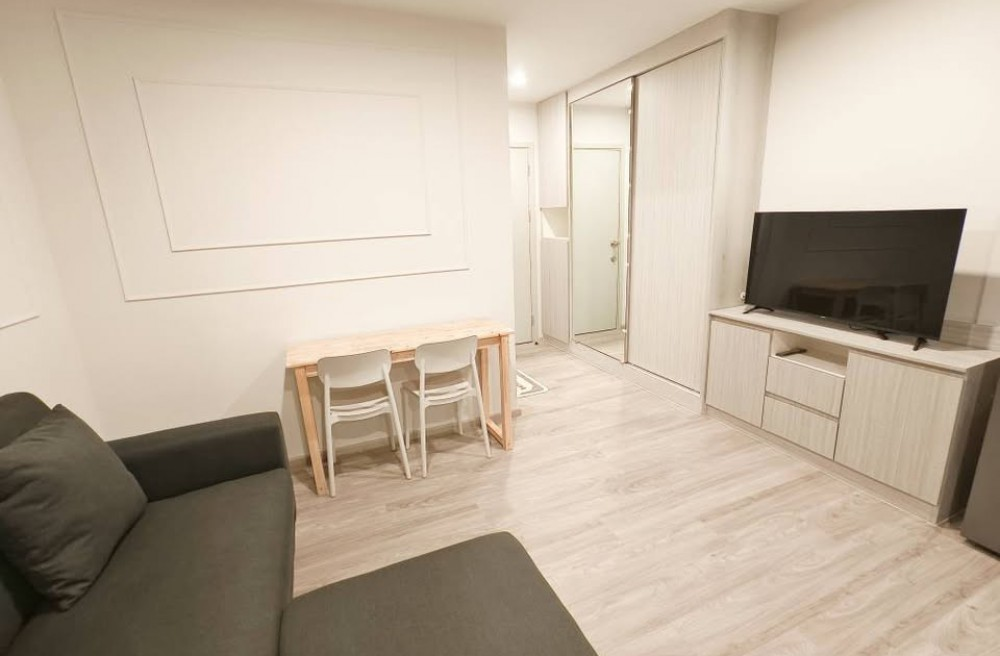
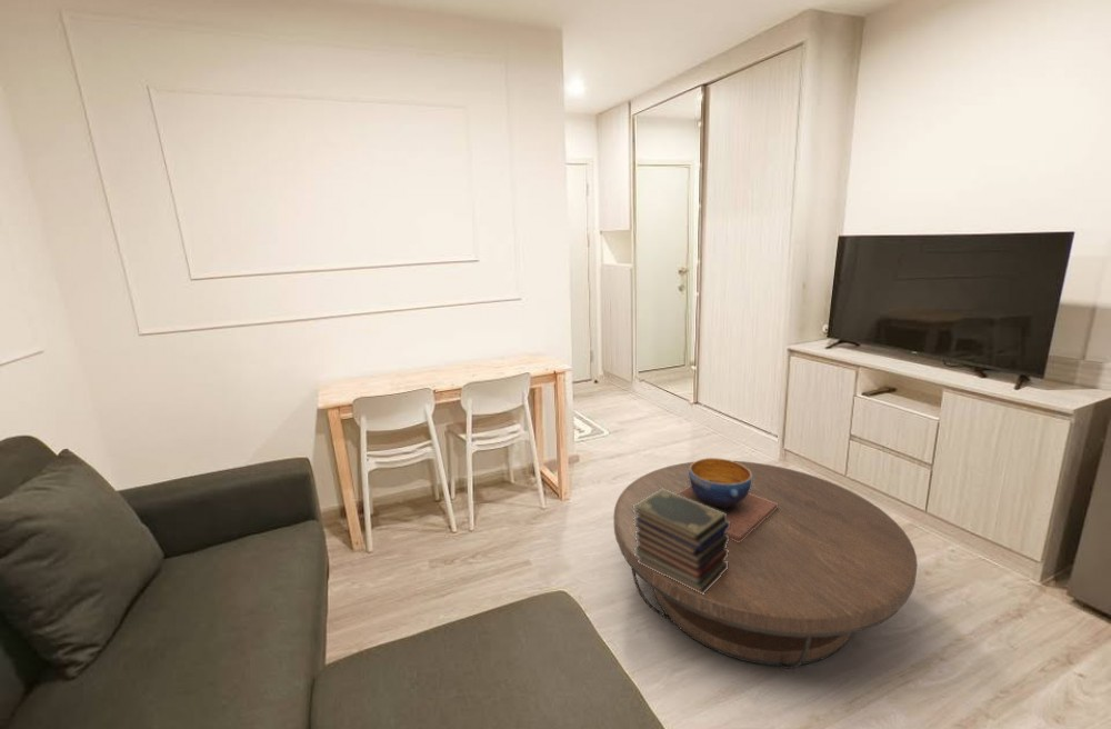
+ coffee table [612,460,919,670]
+ book stack [633,488,730,595]
+ decorative bowl [677,457,778,542]
